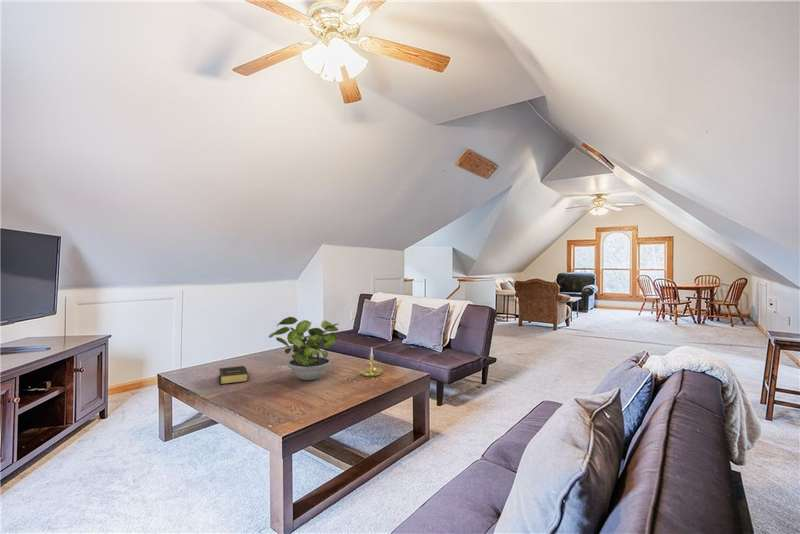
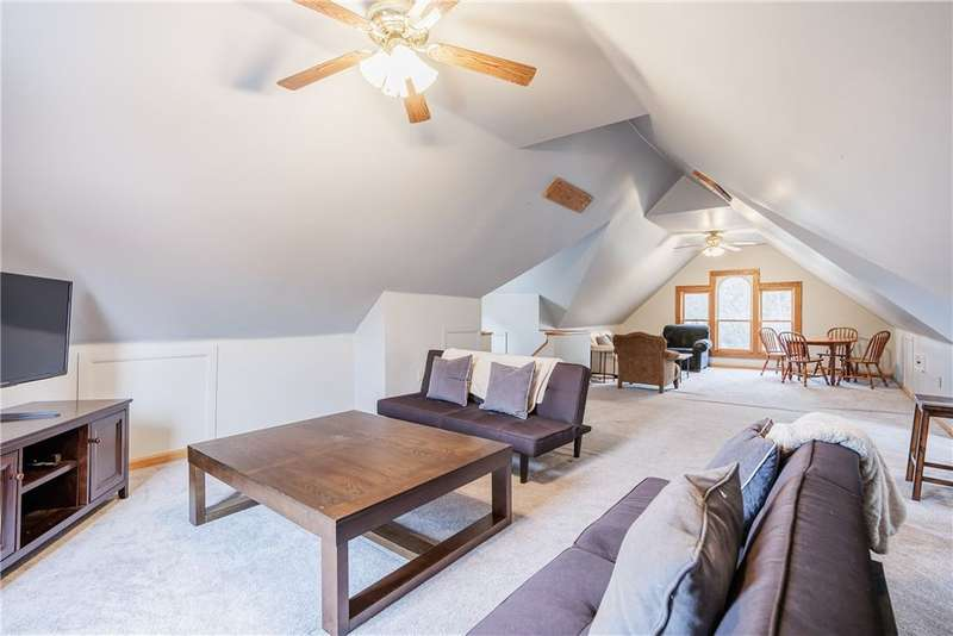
- potted plant [268,316,340,381]
- book [218,365,250,385]
- candle holder [359,347,384,378]
